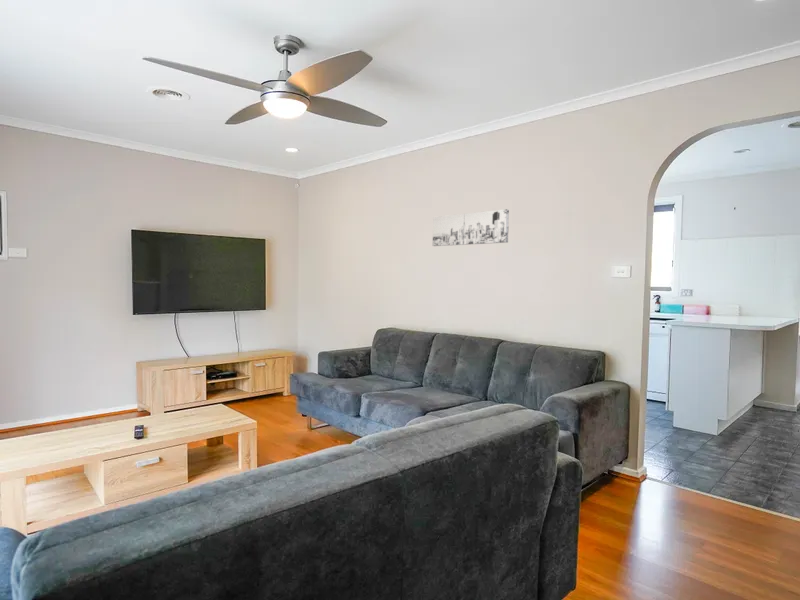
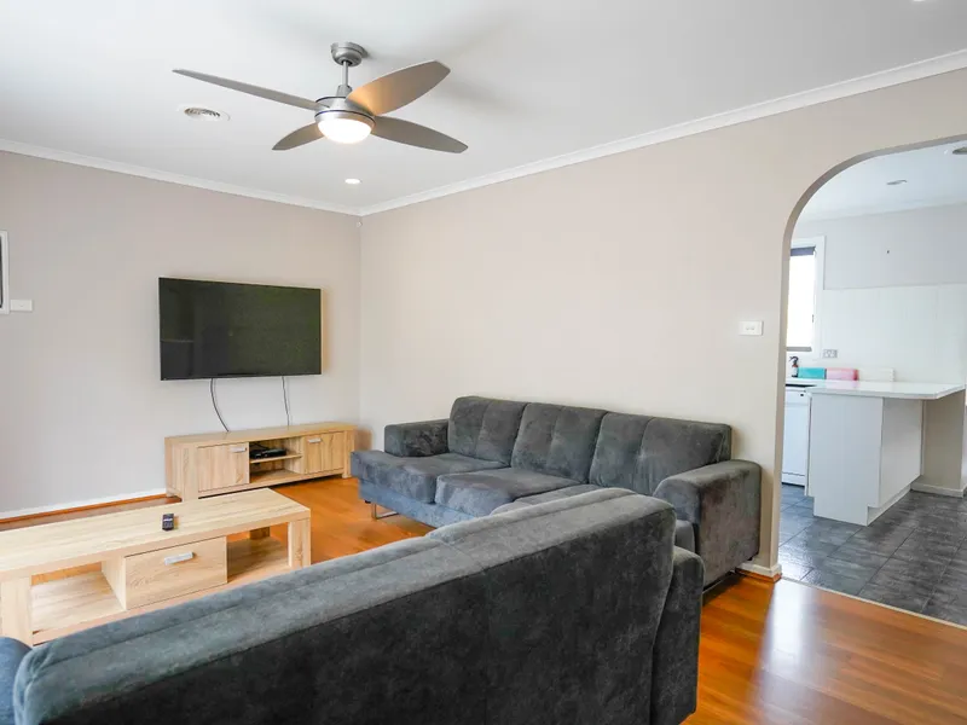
- wall art [432,208,510,247]
